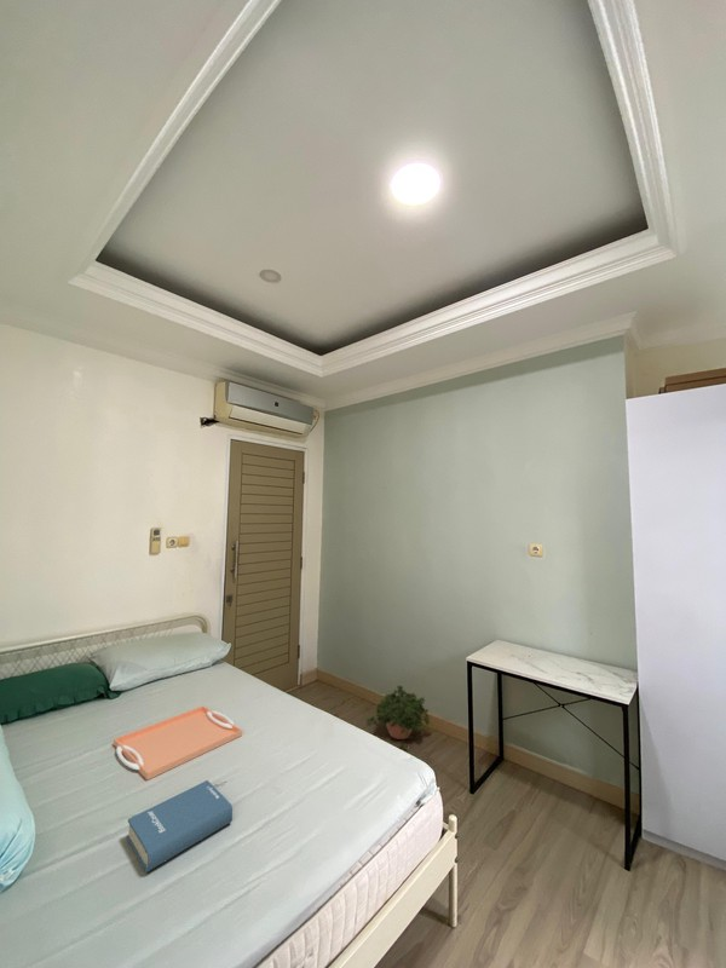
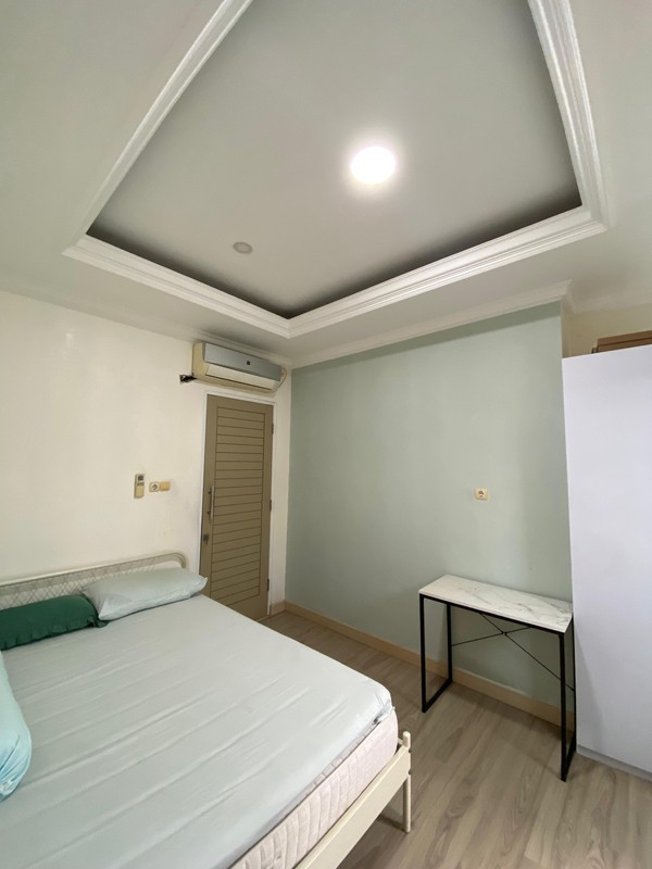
- serving tray [113,704,243,782]
- hardback book [126,779,234,874]
- potted plant [364,685,432,749]
